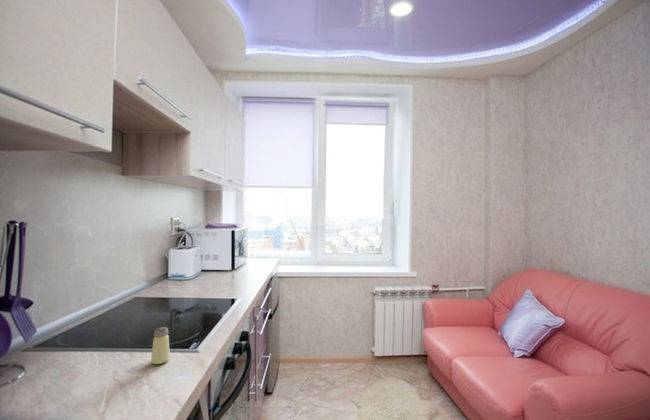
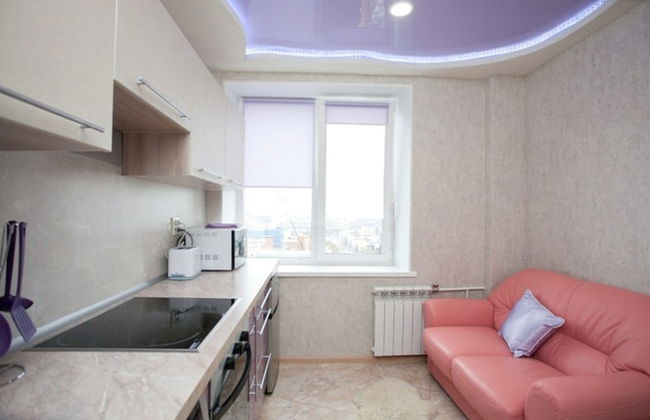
- saltshaker [150,326,171,365]
